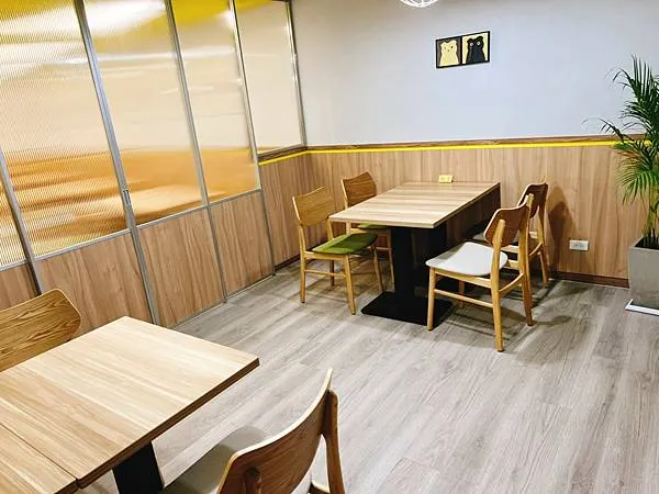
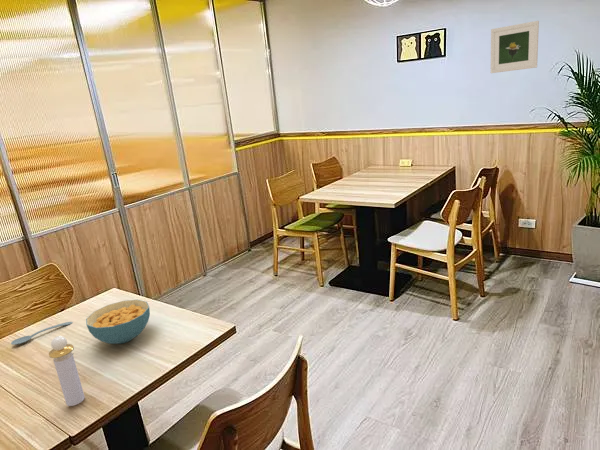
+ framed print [490,20,540,74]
+ cereal bowl [85,299,151,345]
+ perfume bottle [48,335,86,407]
+ spoon [10,321,74,346]
